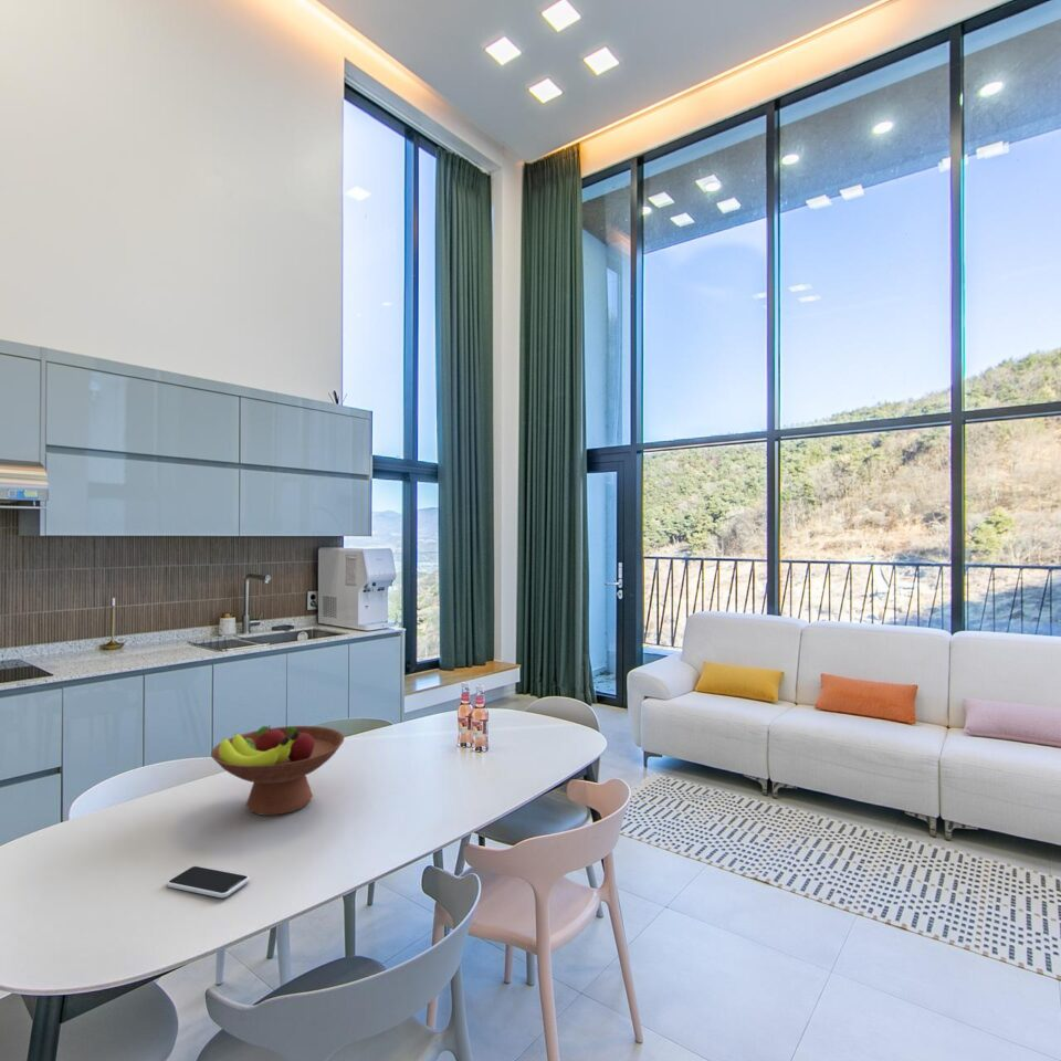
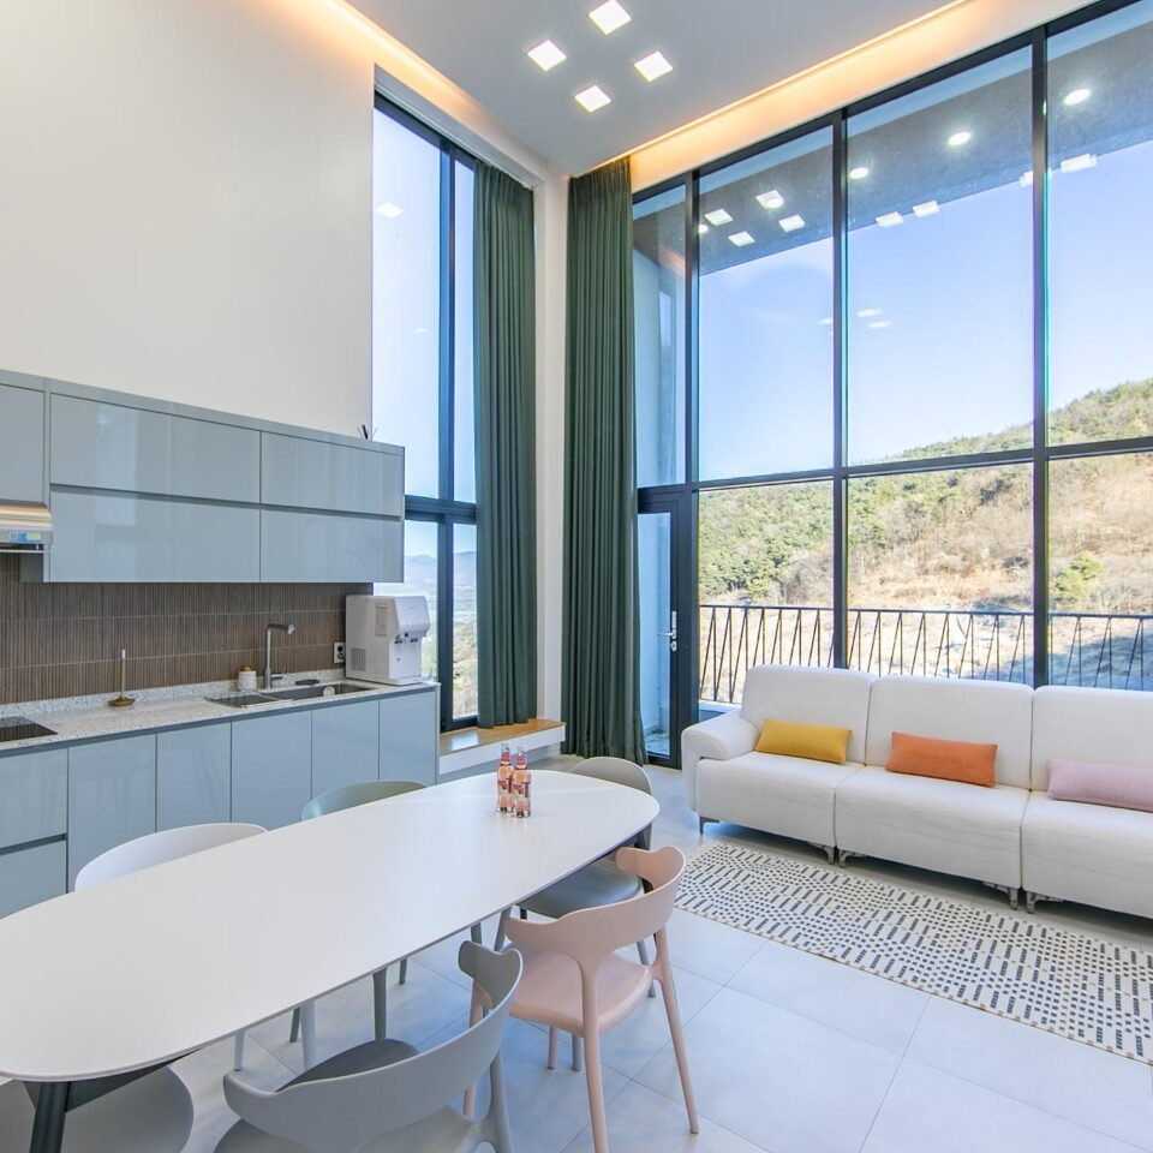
- fruit bowl [210,724,345,817]
- smartphone [166,865,251,899]
